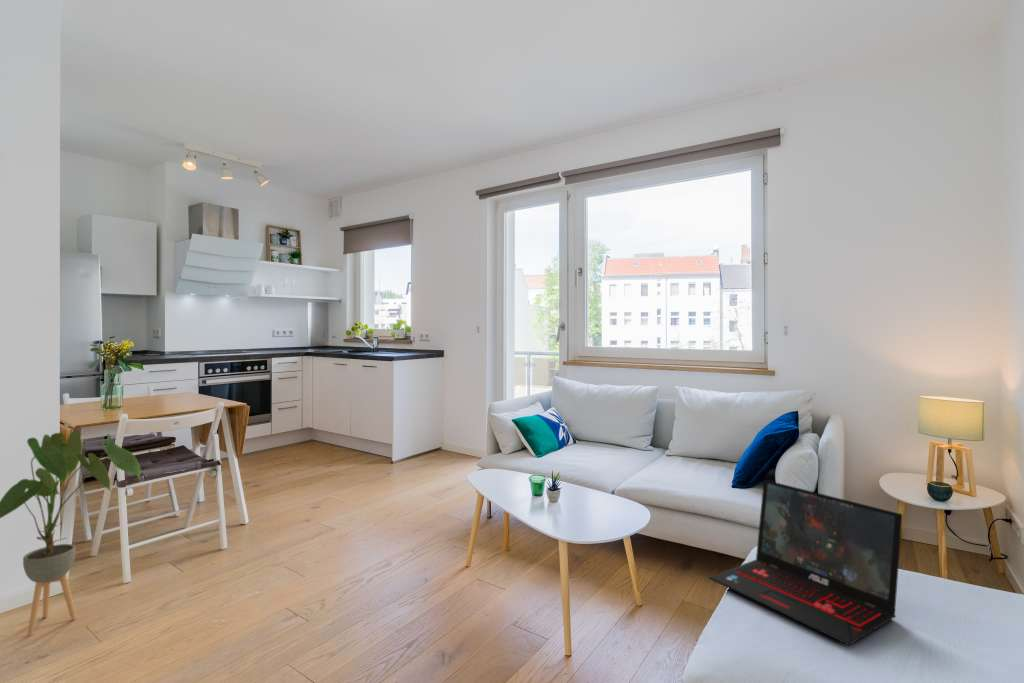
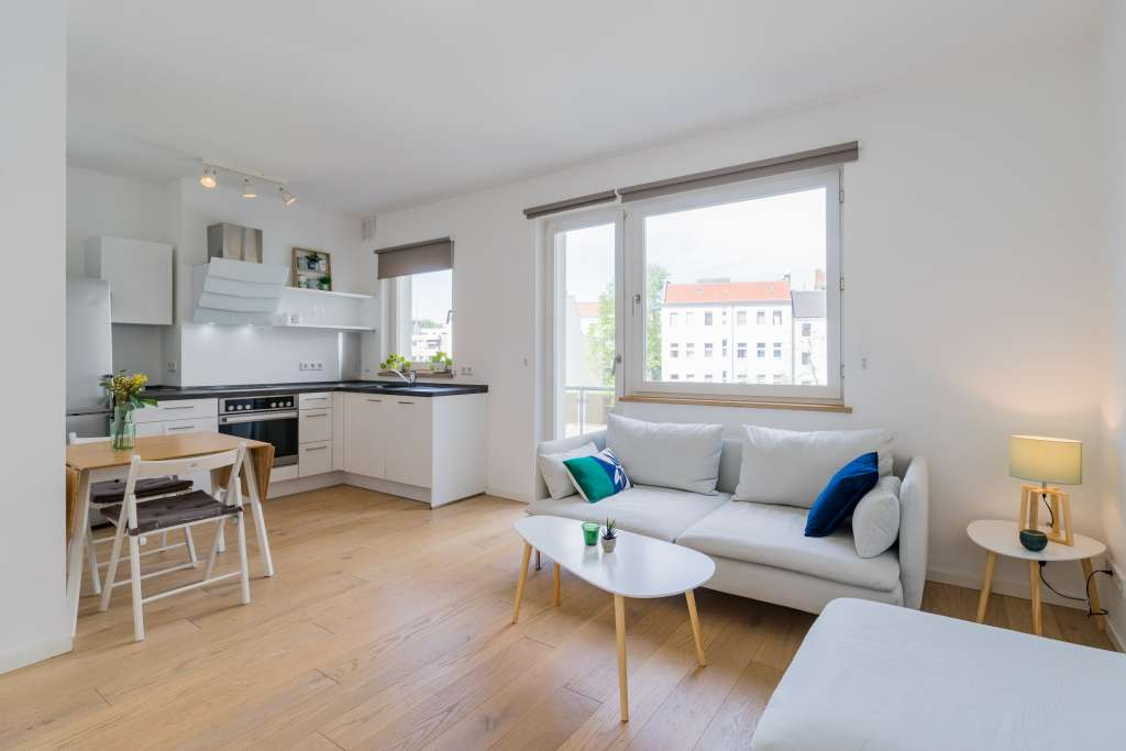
- laptop [708,479,903,646]
- house plant [0,429,142,635]
